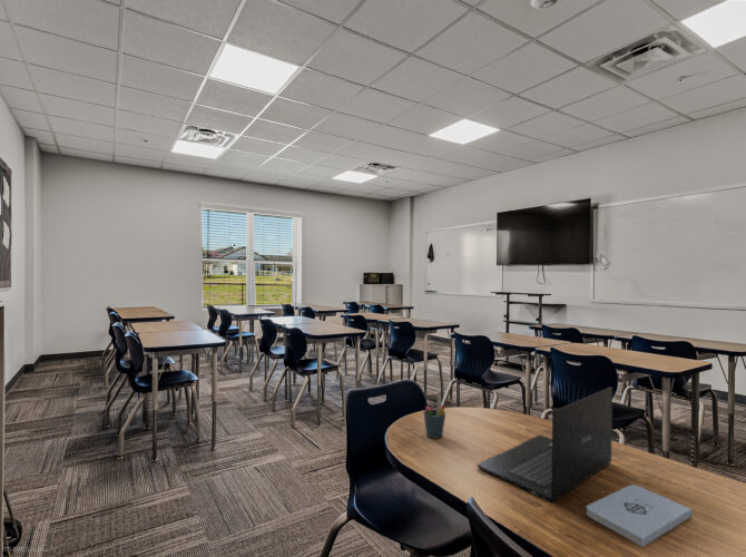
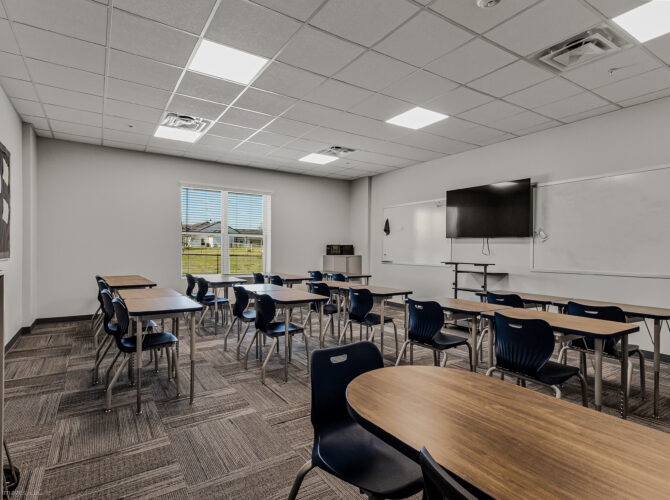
- laptop [477,387,614,504]
- notepad [586,483,693,548]
- pen holder [422,395,446,440]
